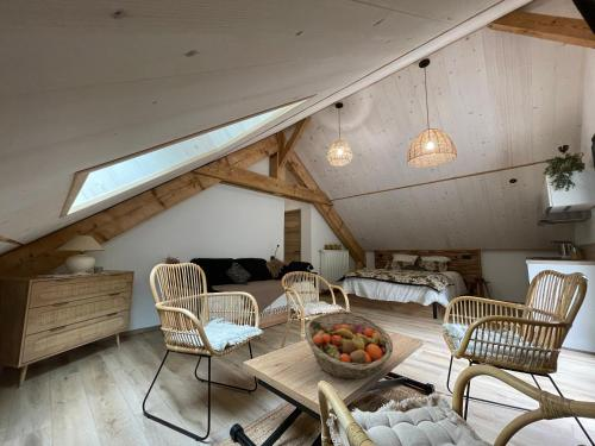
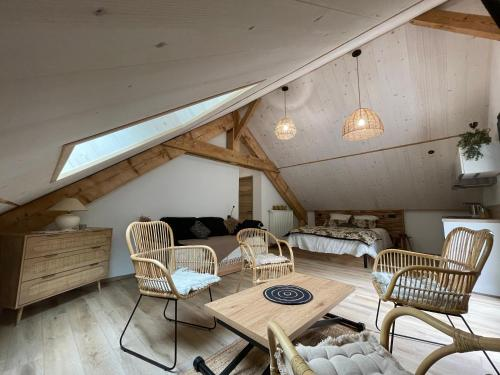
- fruit basket [303,310,394,379]
